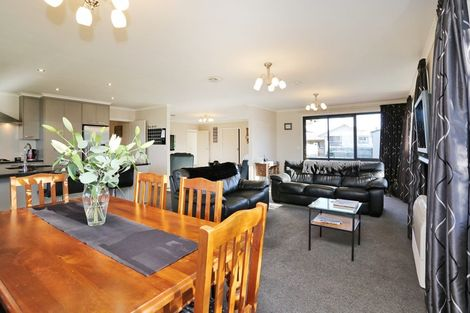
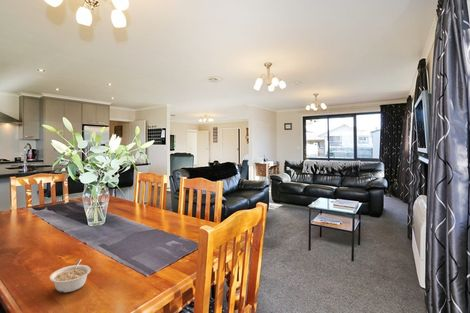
+ legume [49,258,92,293]
